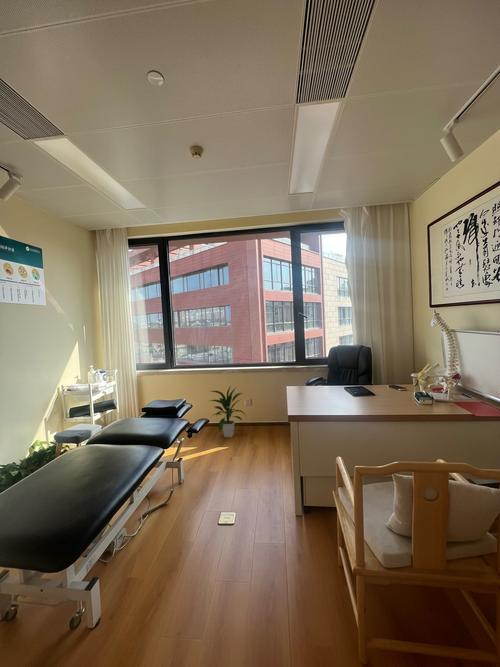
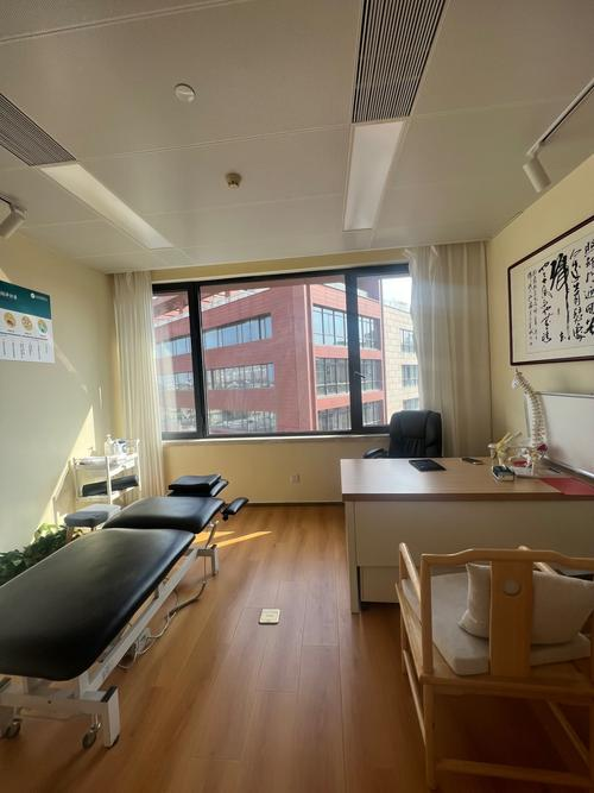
- indoor plant [207,385,247,438]
